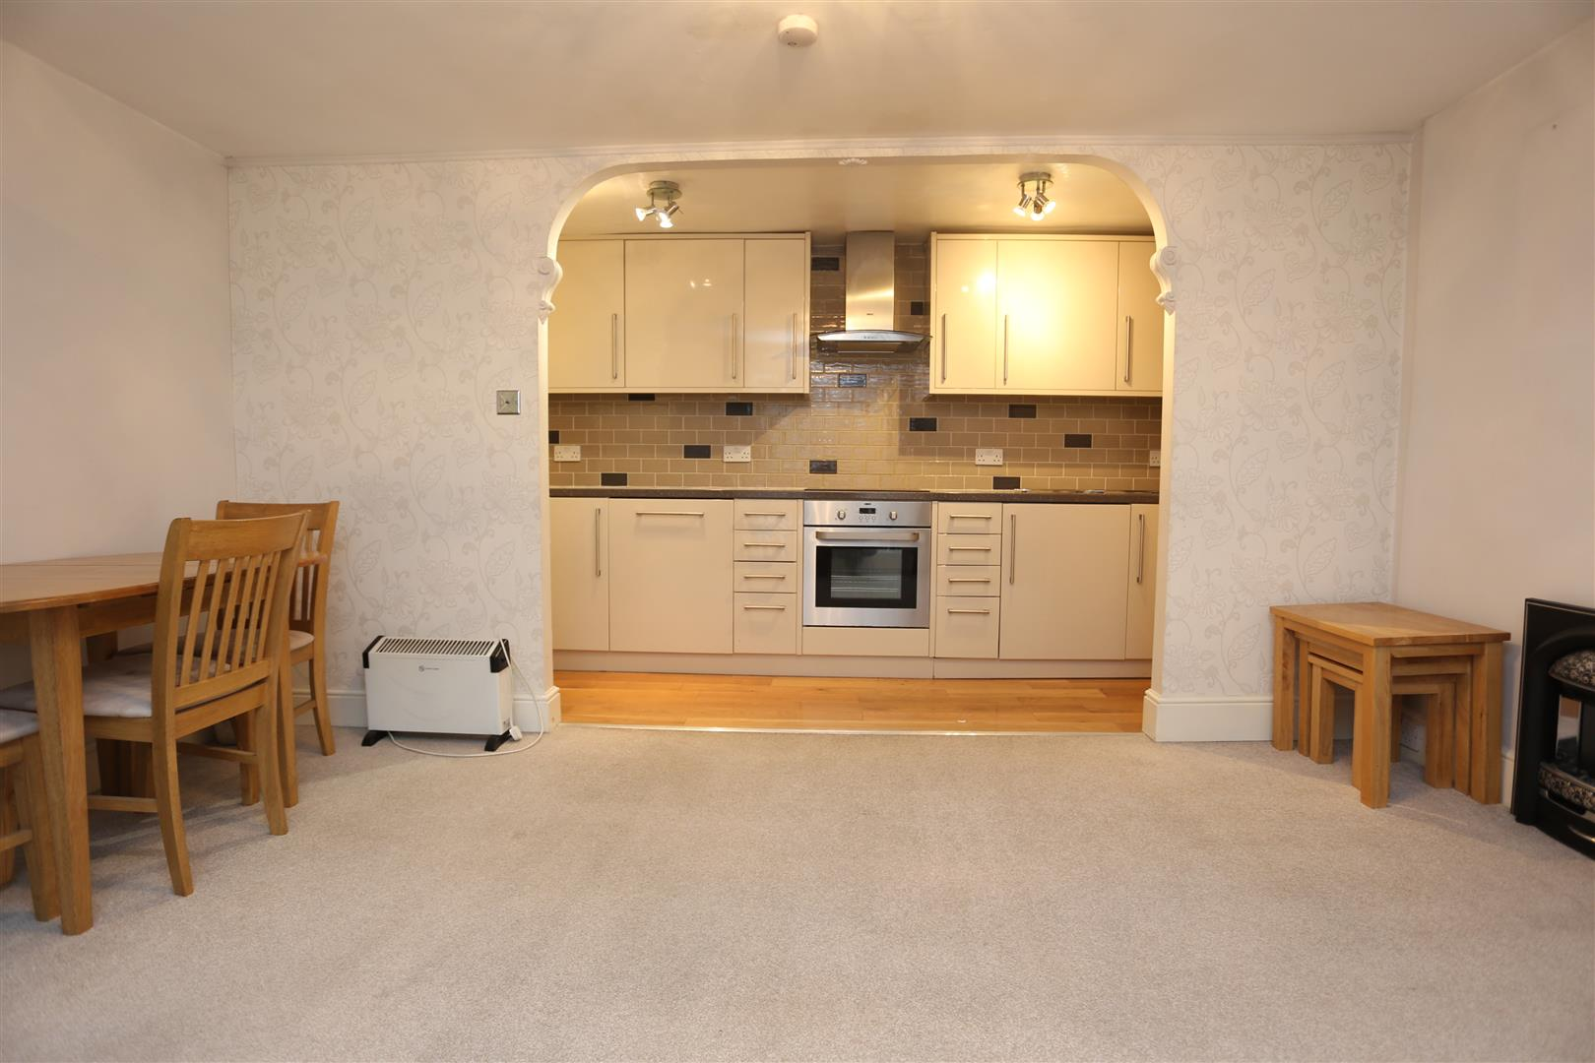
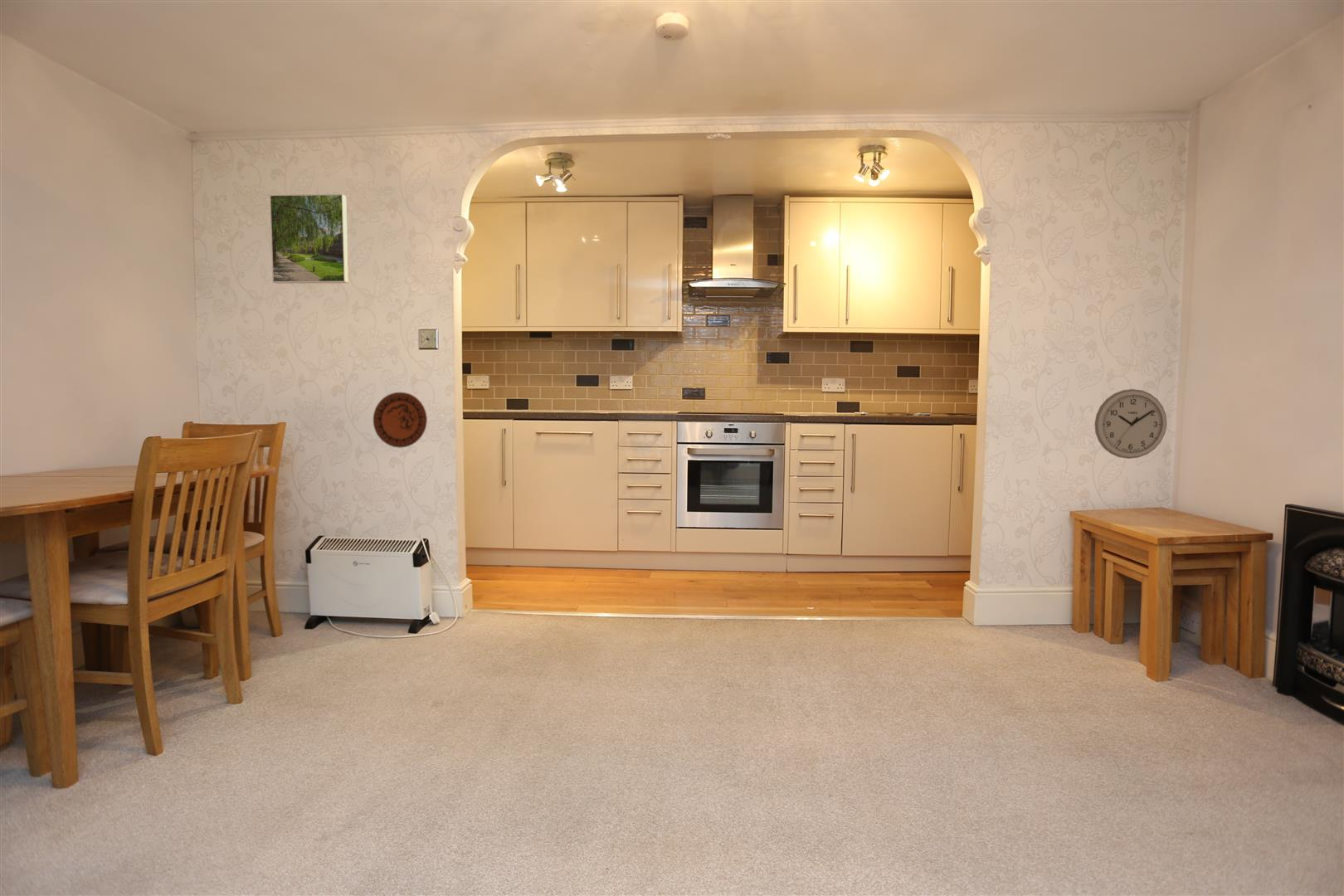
+ decorative plate [373,392,428,449]
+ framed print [269,193,349,285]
+ wall clock [1093,388,1167,460]
